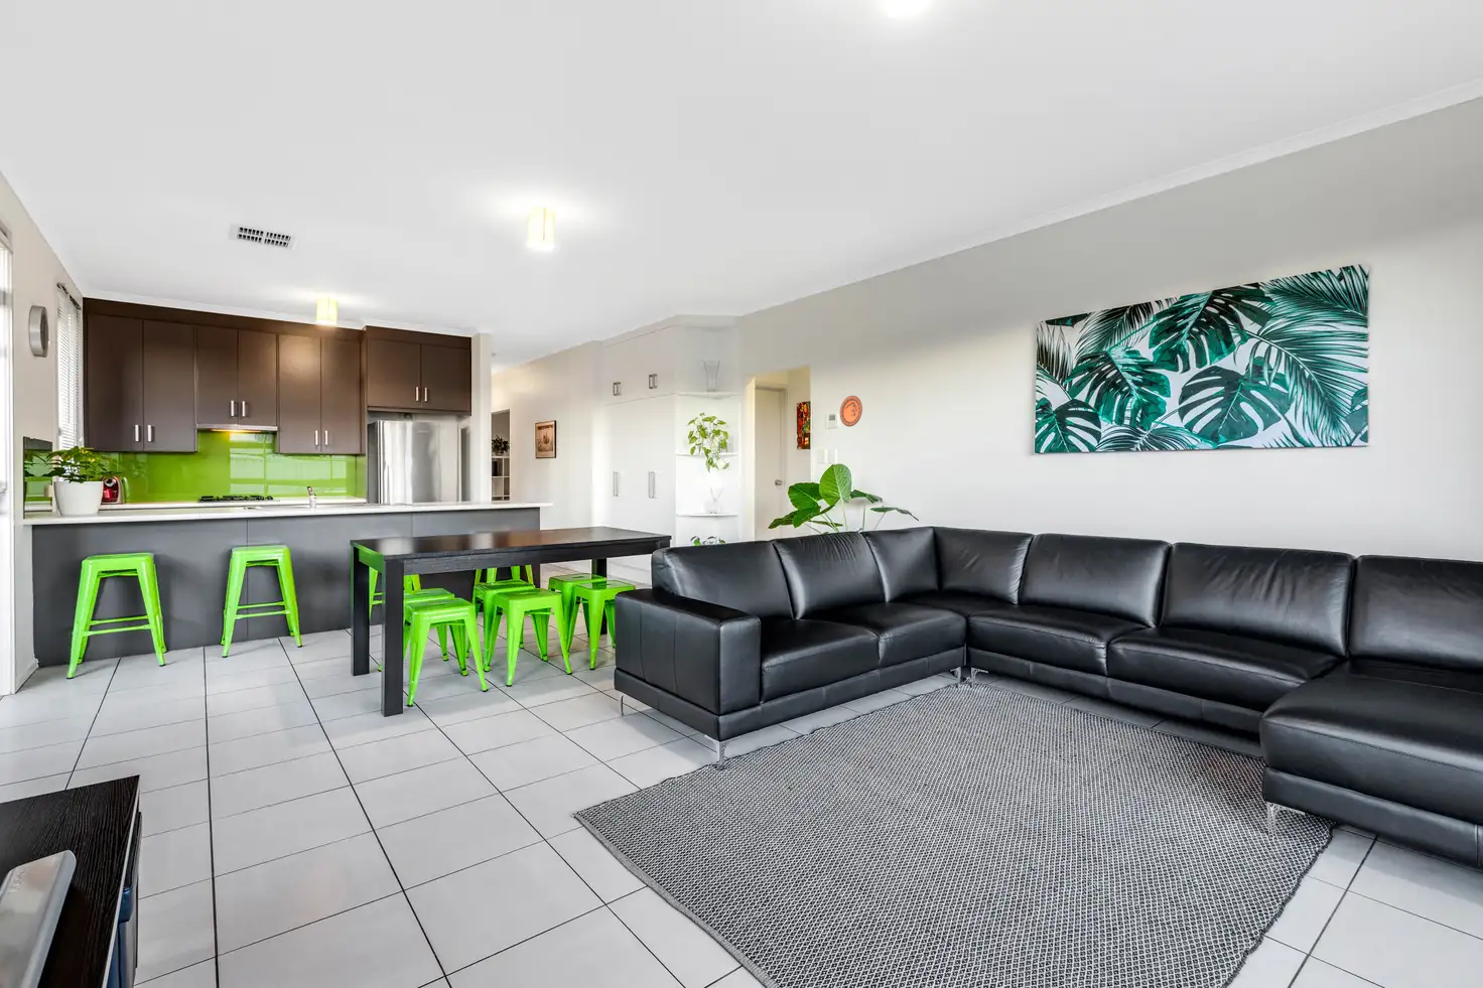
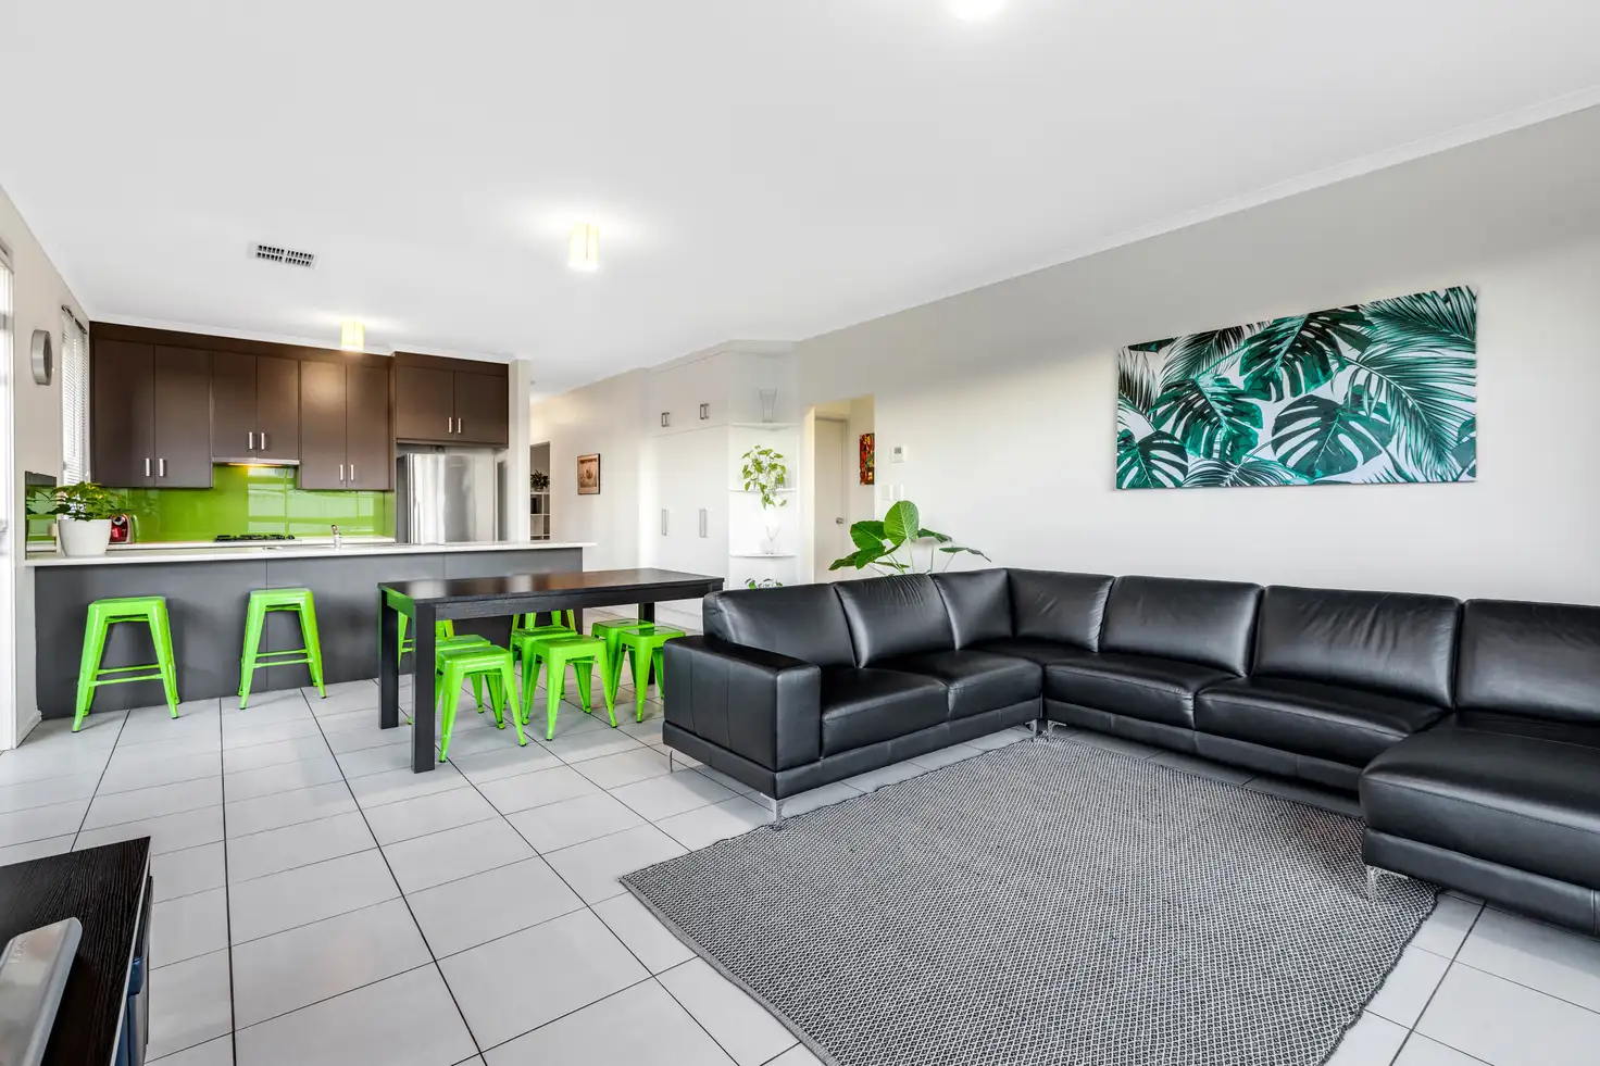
- decorative plate [839,395,863,428]
